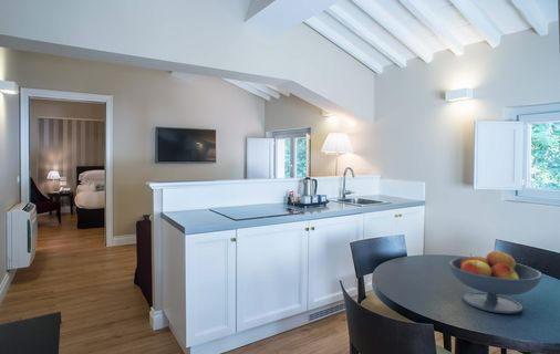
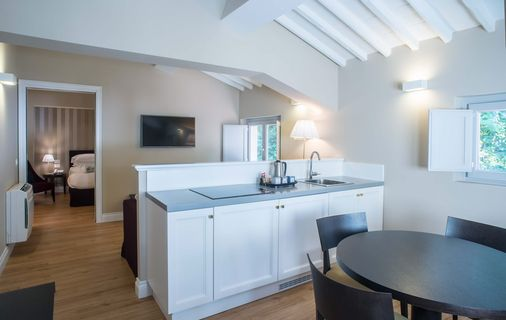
- fruit bowl [447,249,543,315]
